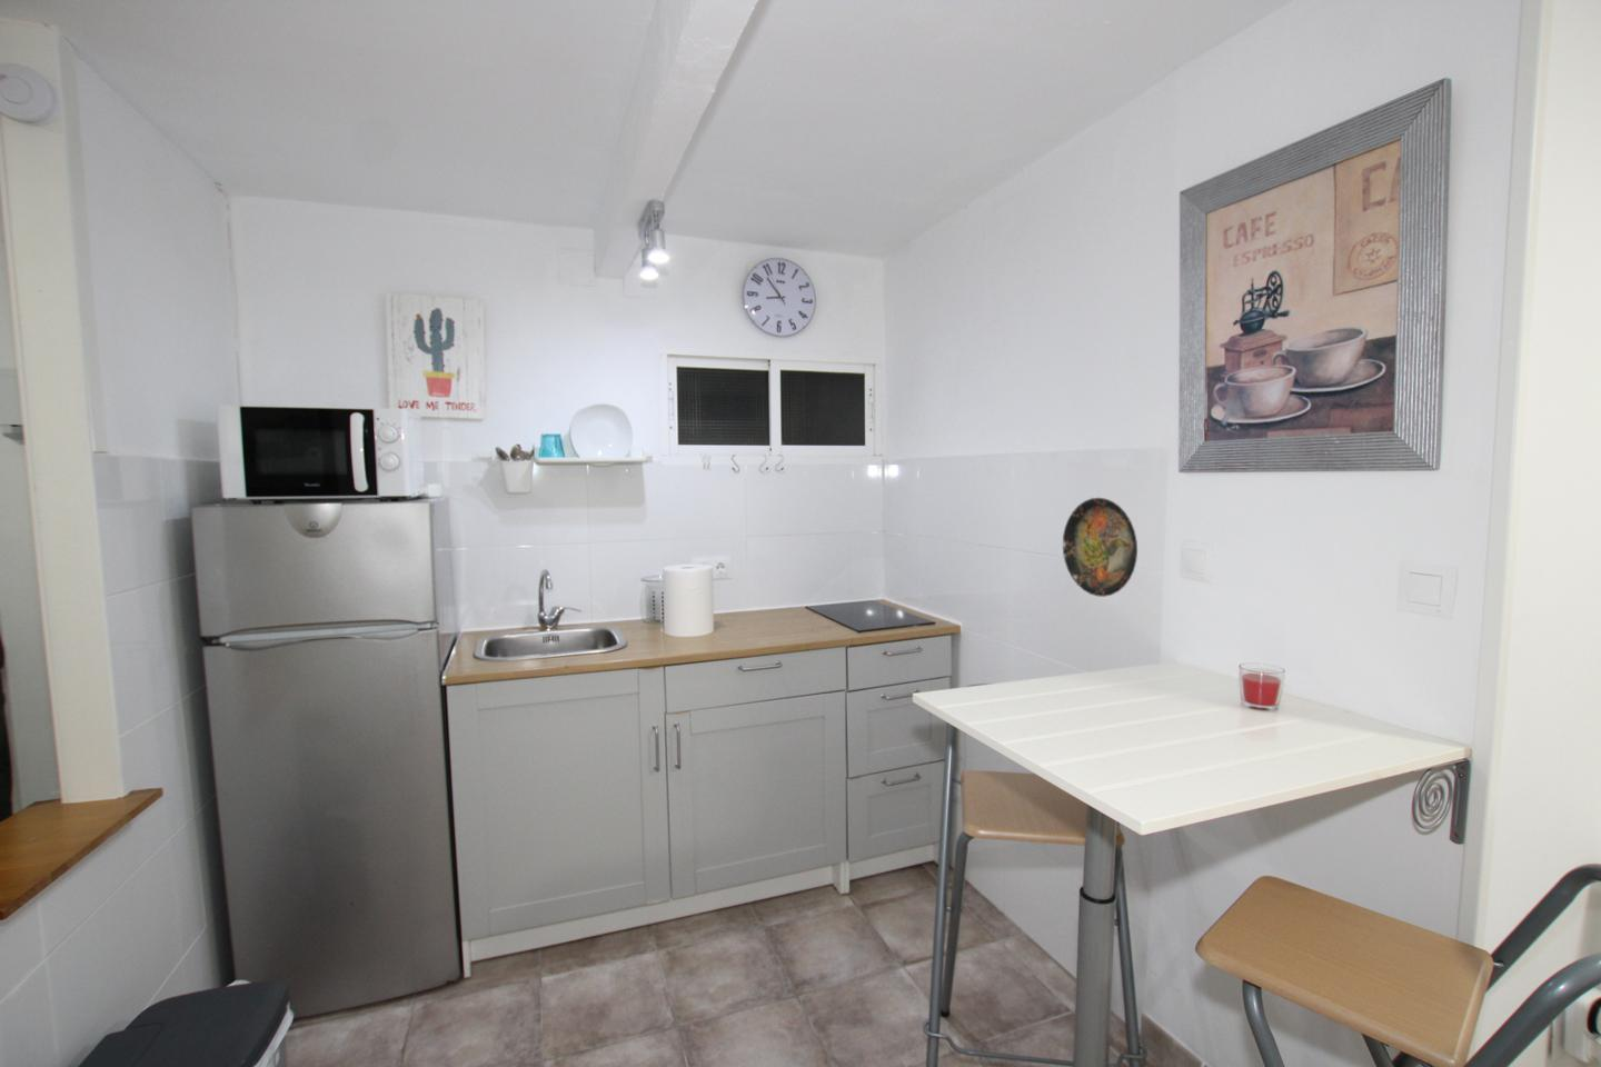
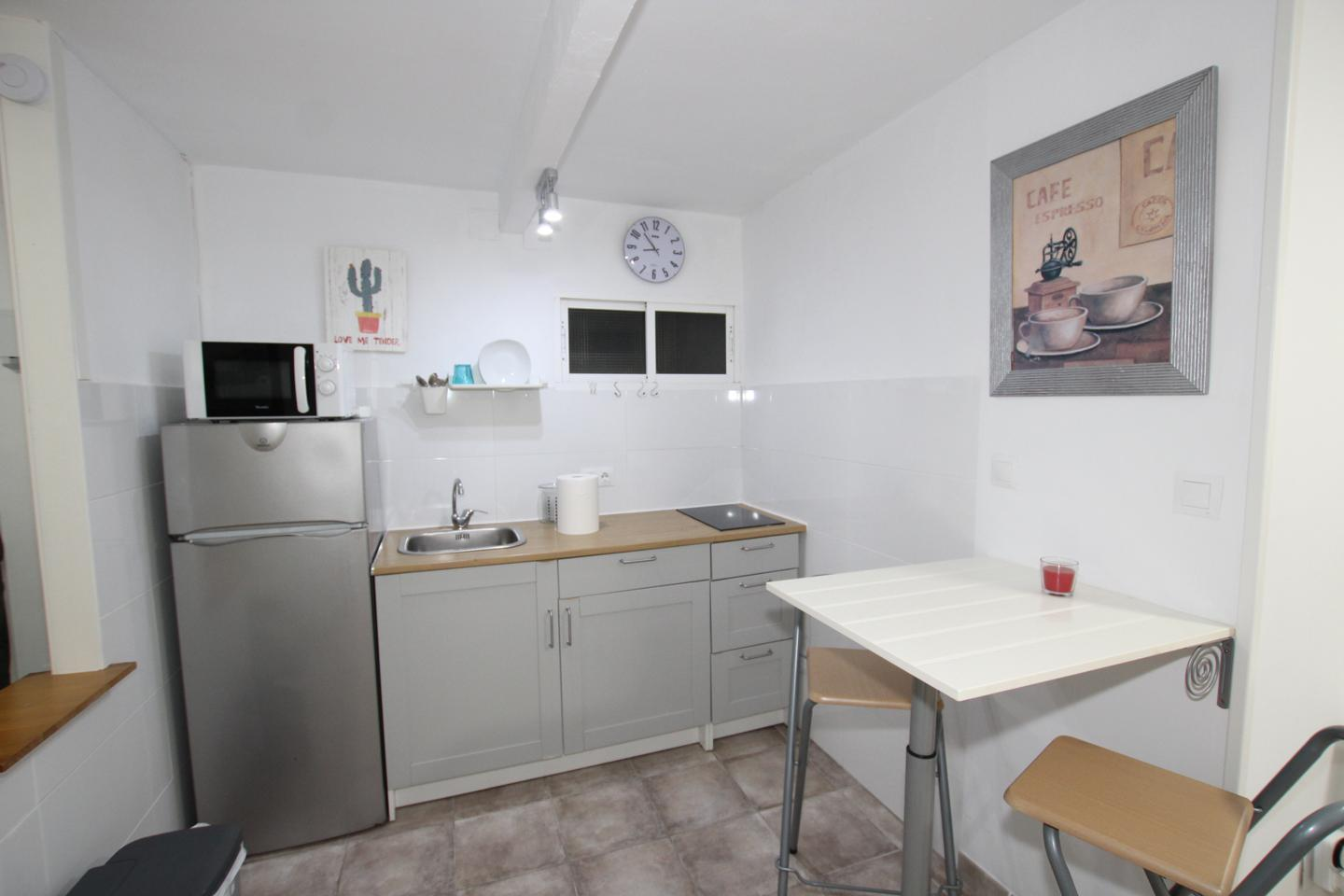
- decorative plate [1061,497,1139,598]
